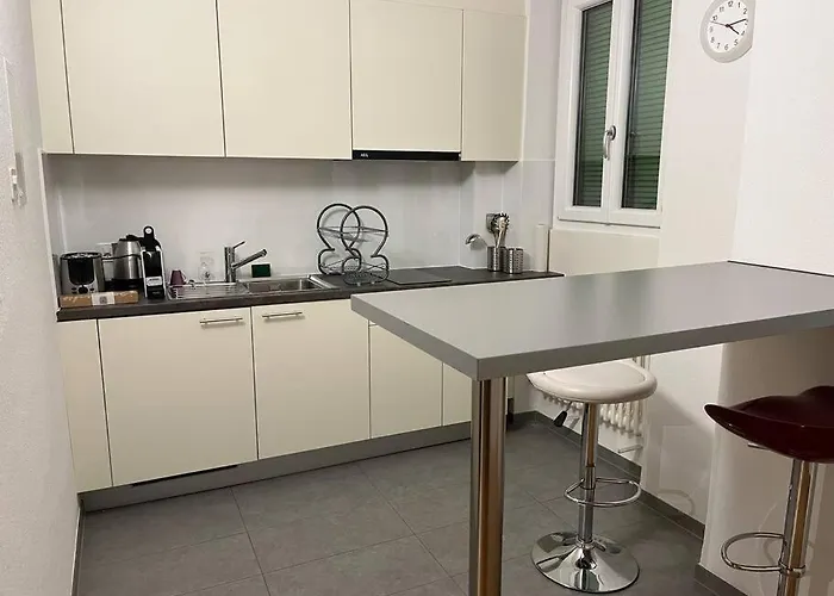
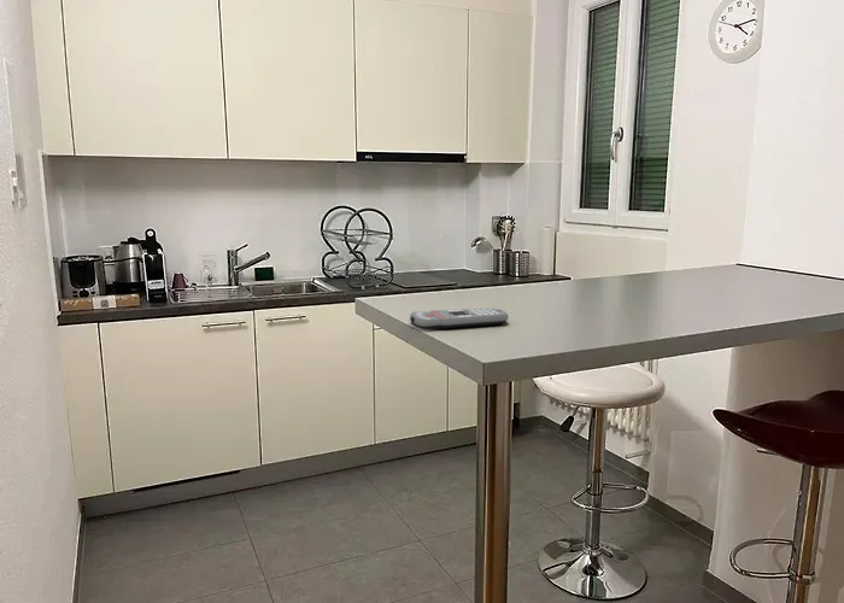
+ remote control [409,308,510,330]
